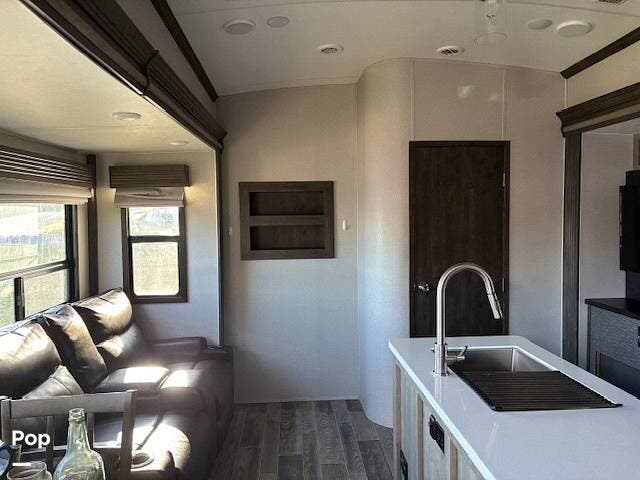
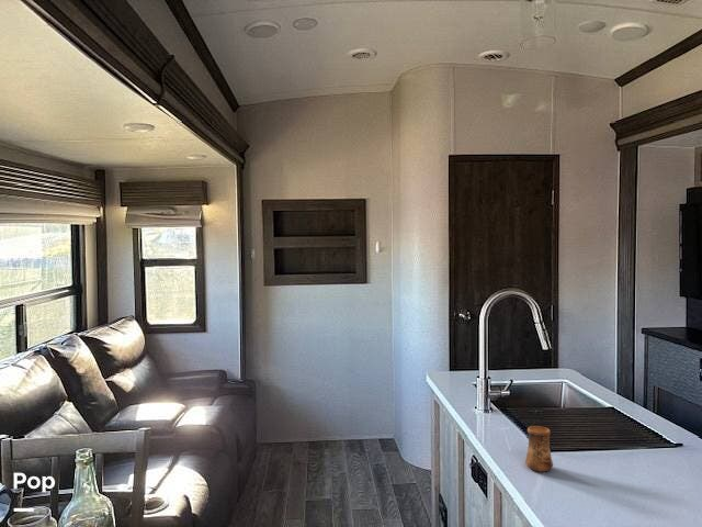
+ cup [524,425,554,473]
